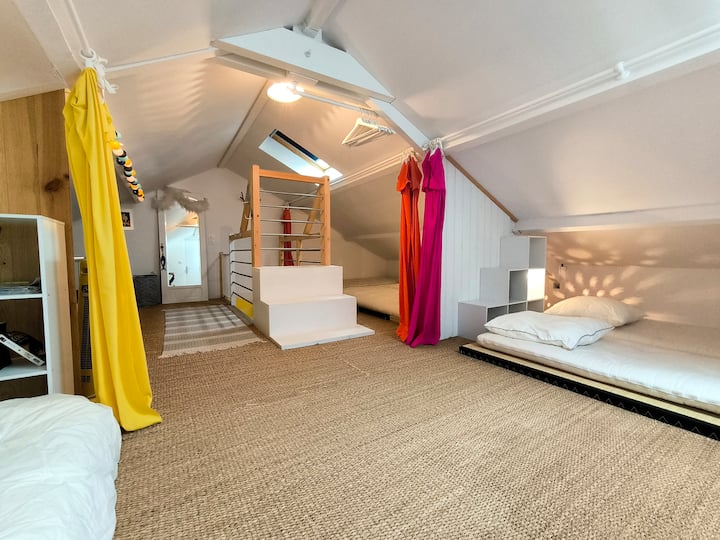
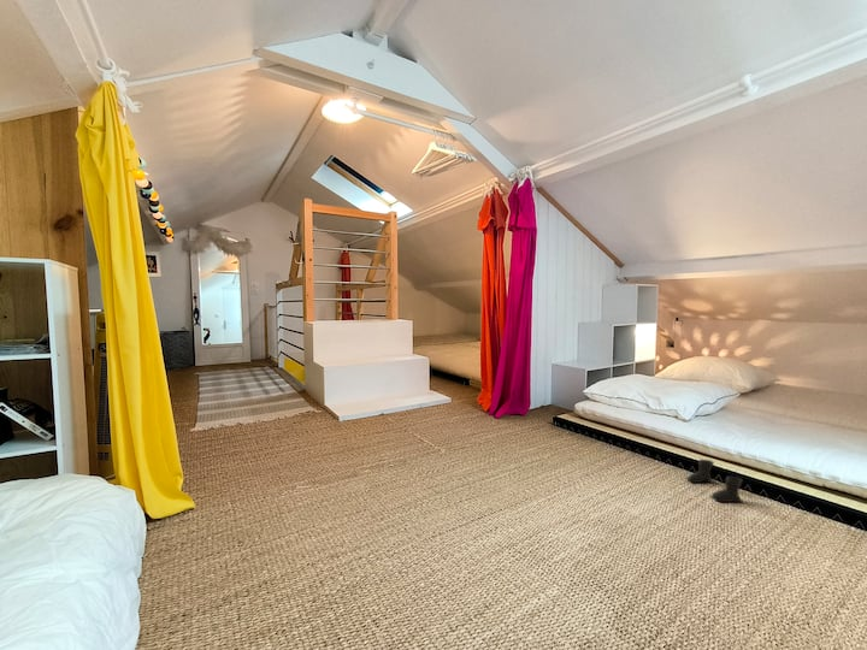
+ boots [686,459,744,503]
